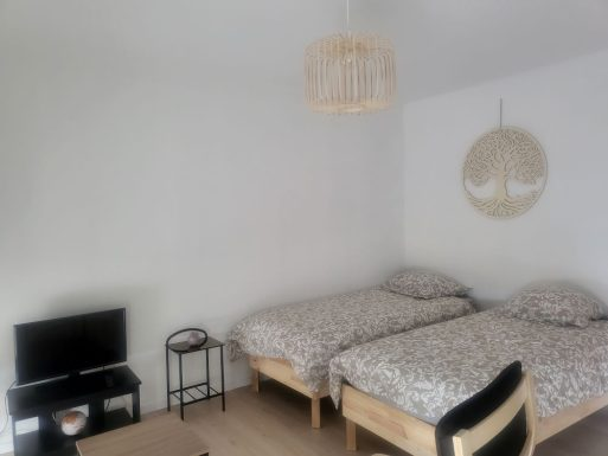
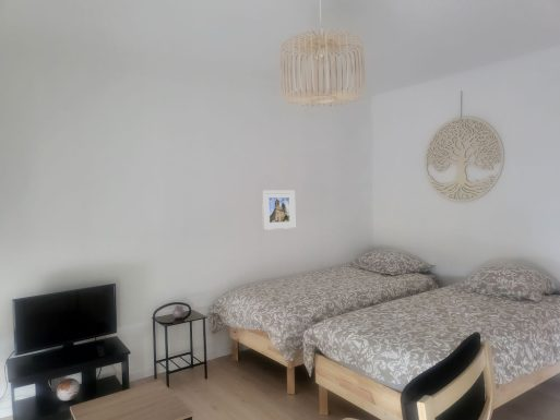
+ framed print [261,190,296,231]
